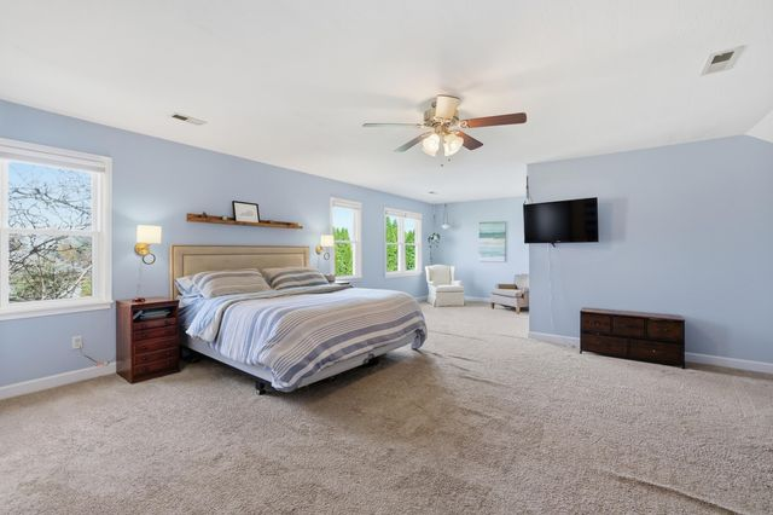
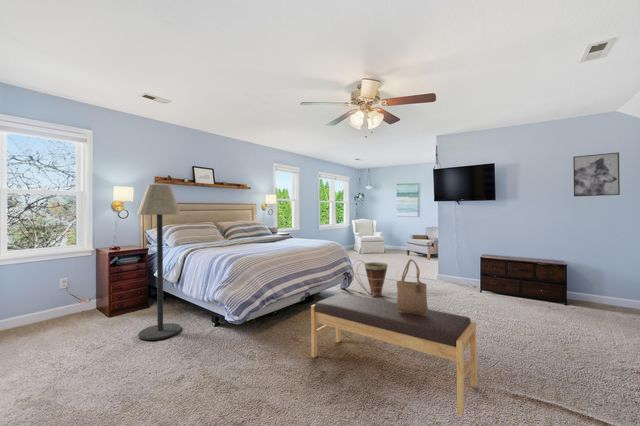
+ basket [351,259,389,298]
+ bench [310,292,478,416]
+ floor lamp [136,184,182,341]
+ wall art [572,151,621,197]
+ tote bag [396,258,429,315]
